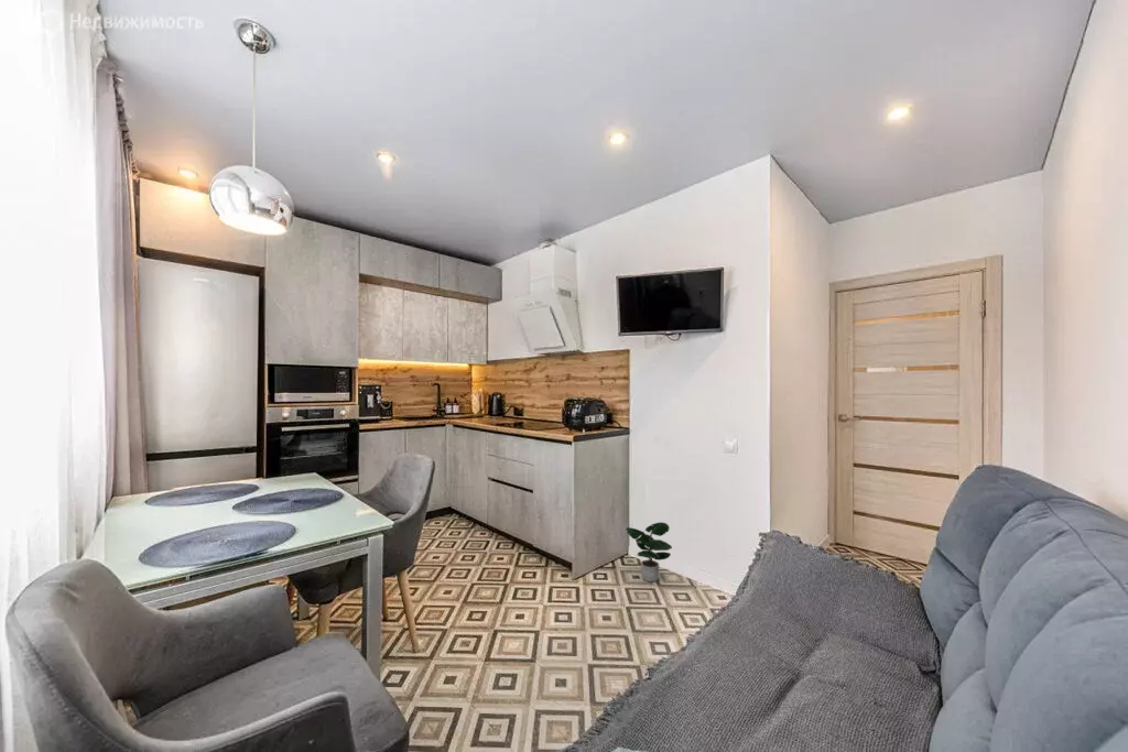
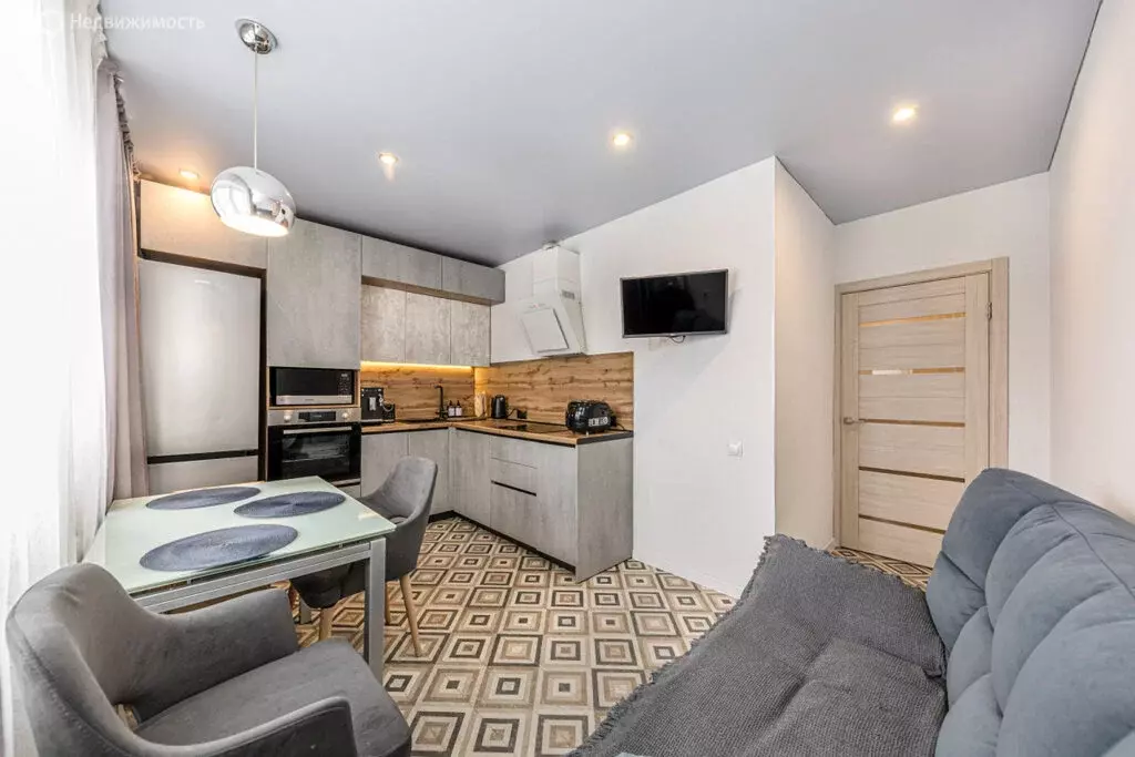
- potted plant [625,521,673,582]
